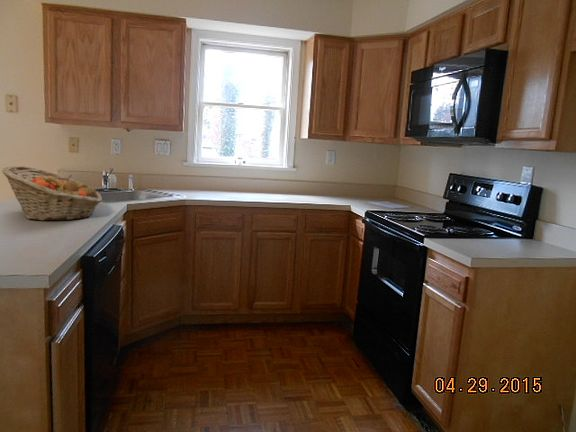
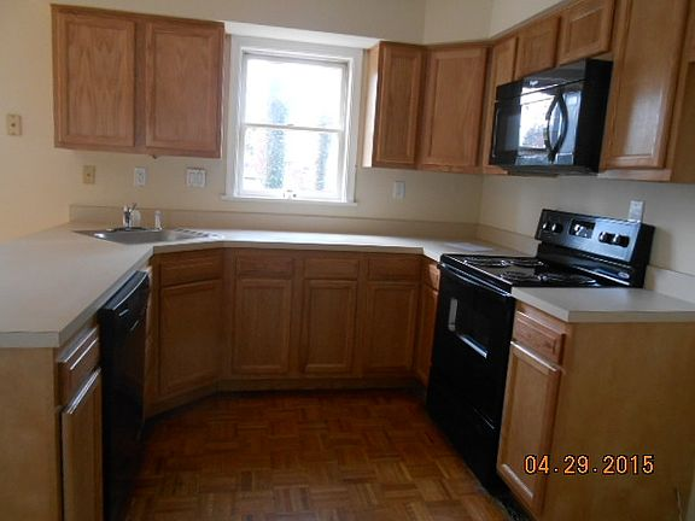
- fruit basket [1,165,103,222]
